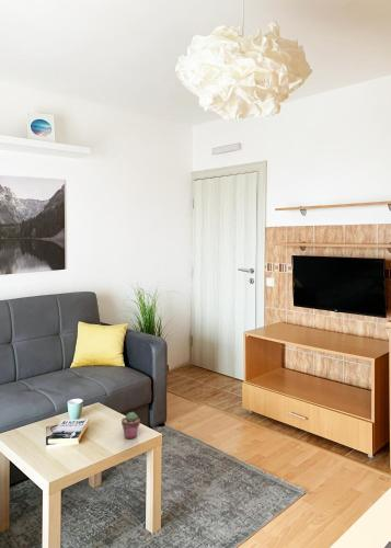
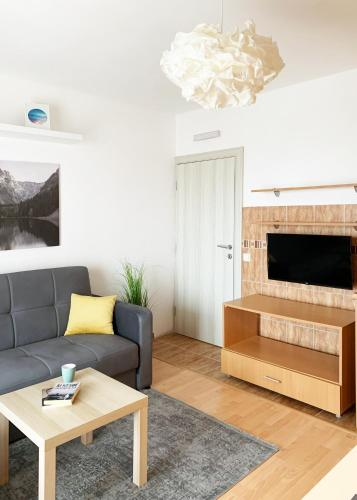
- potted succulent [120,411,141,439]
